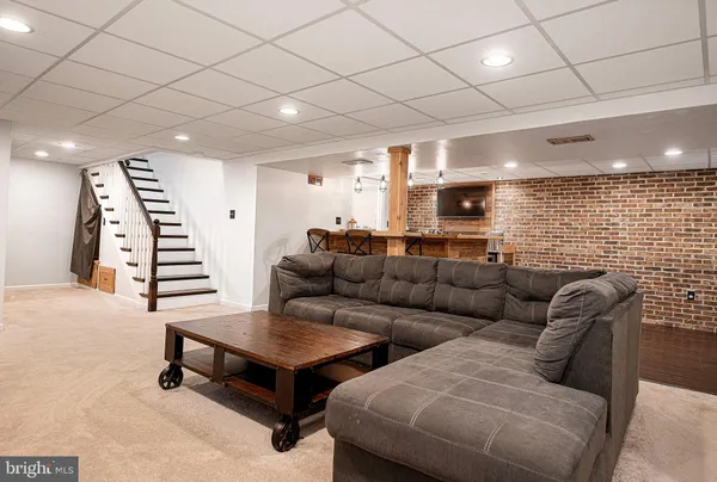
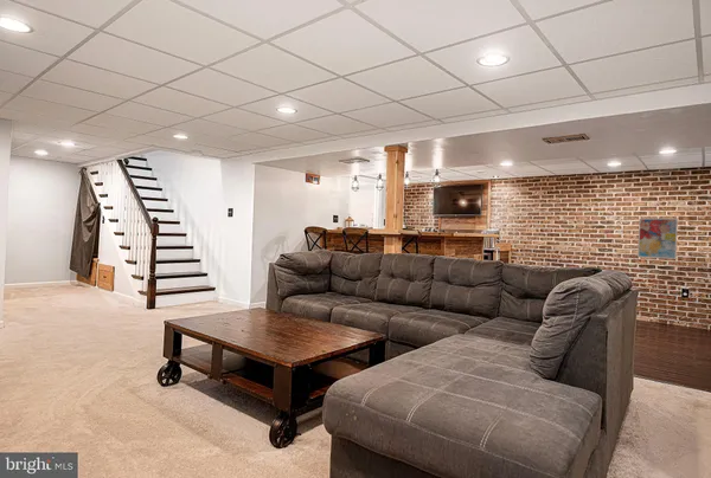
+ wall art [636,218,679,260]
